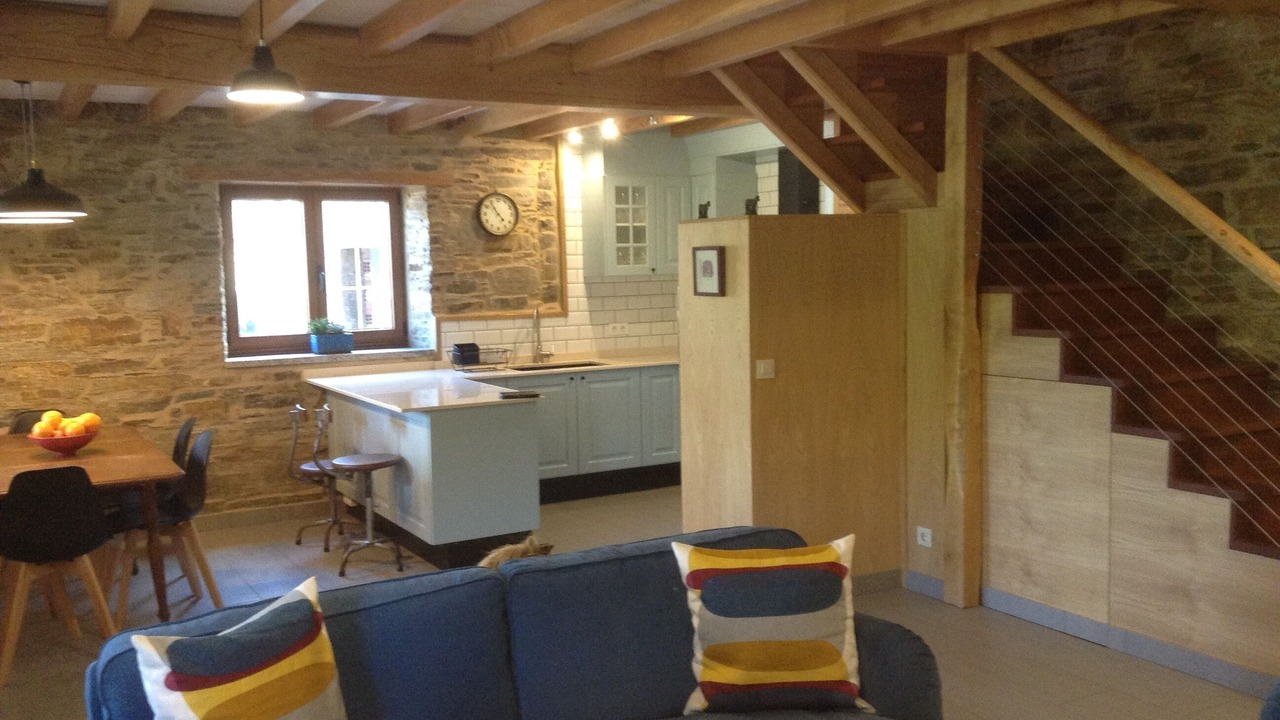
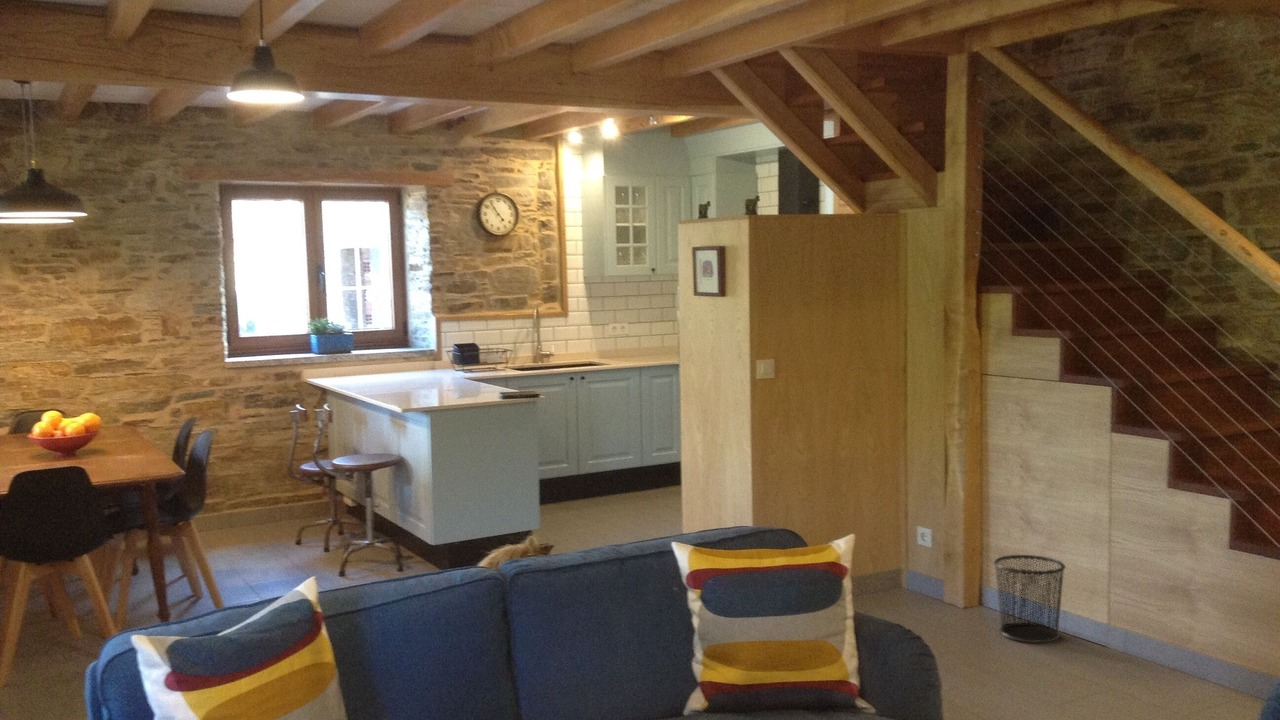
+ waste bin [993,554,1067,644]
